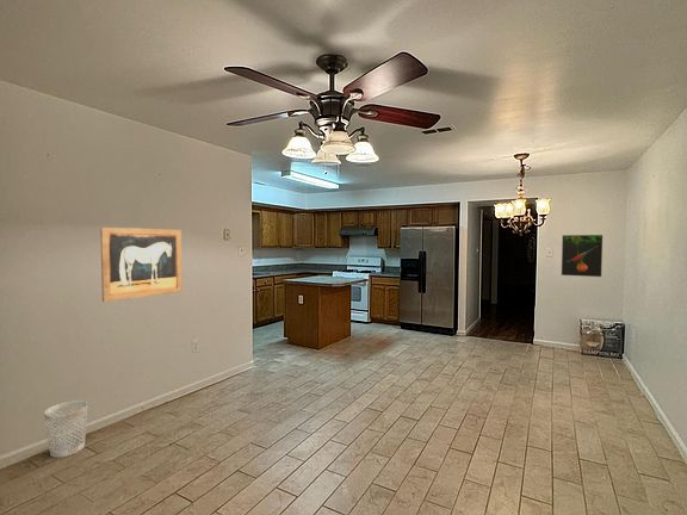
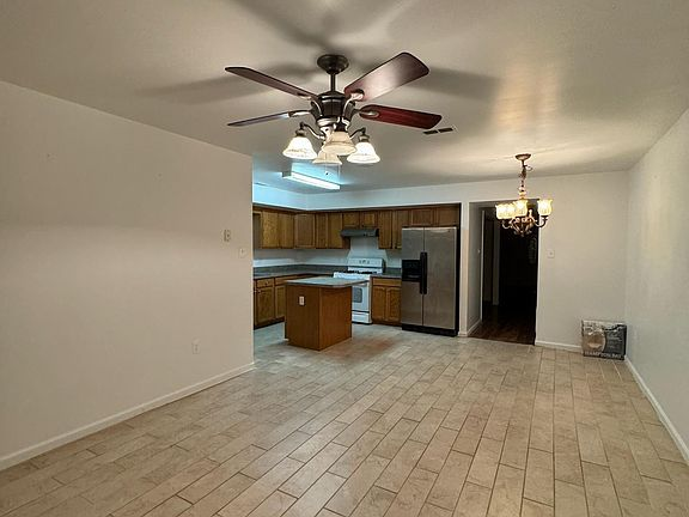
- wall art [99,227,184,303]
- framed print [561,234,604,278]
- wastebasket [43,399,88,459]
